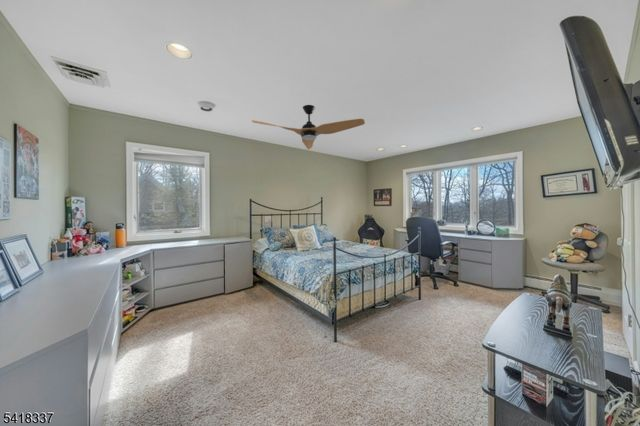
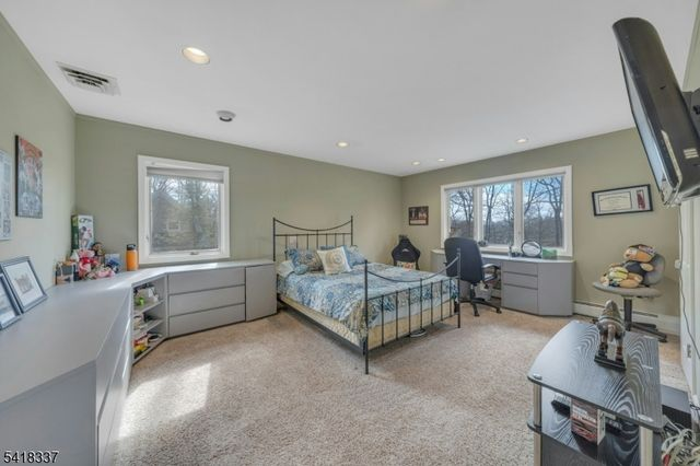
- electric fan [251,104,366,150]
